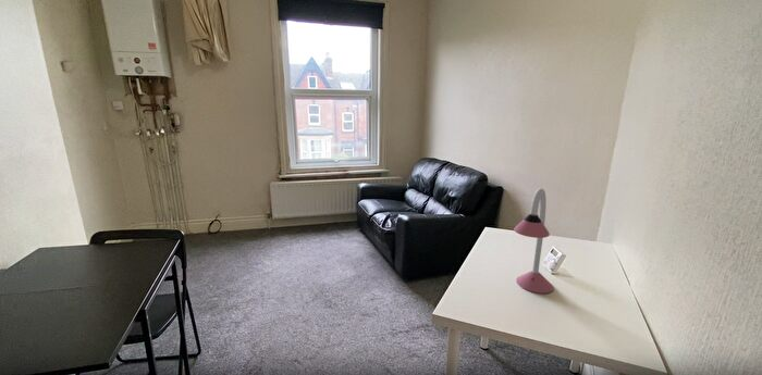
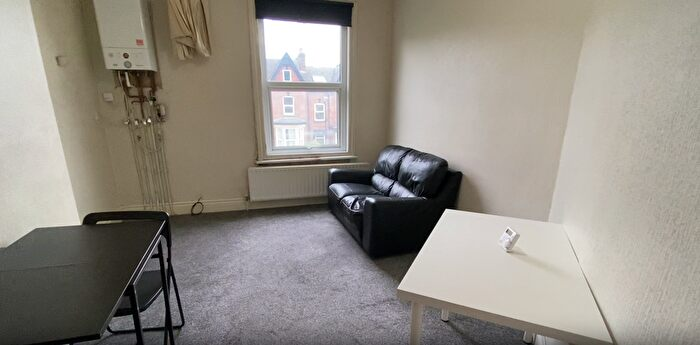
- desk lamp [513,187,555,295]
